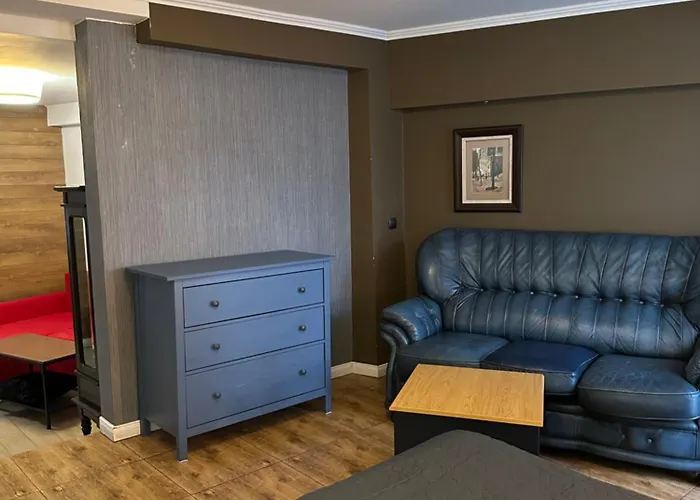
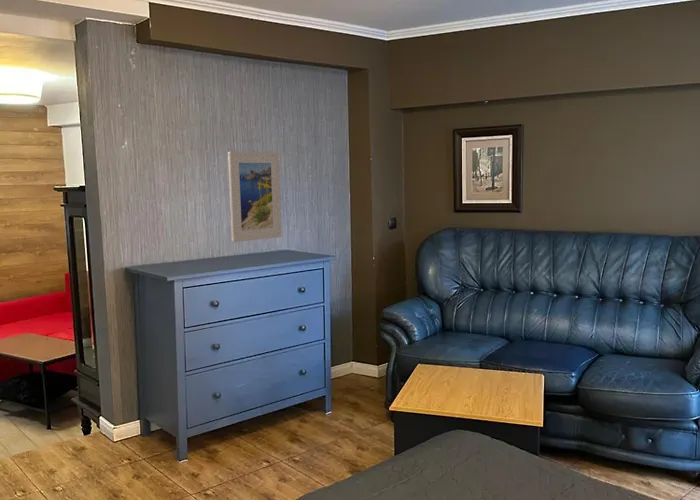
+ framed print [227,151,283,243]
